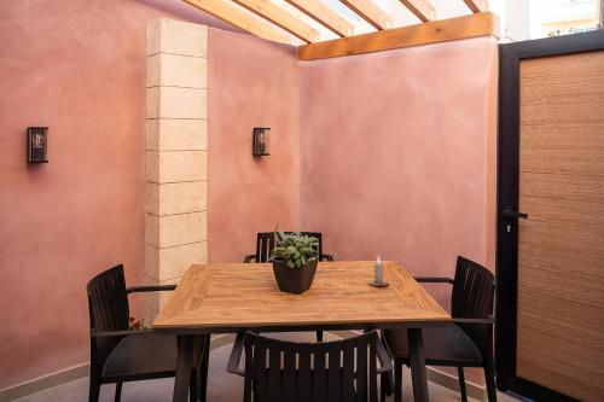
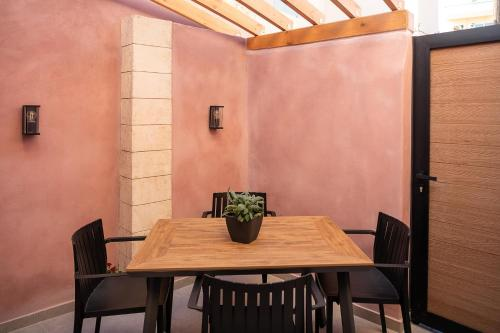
- candle [367,255,390,287]
